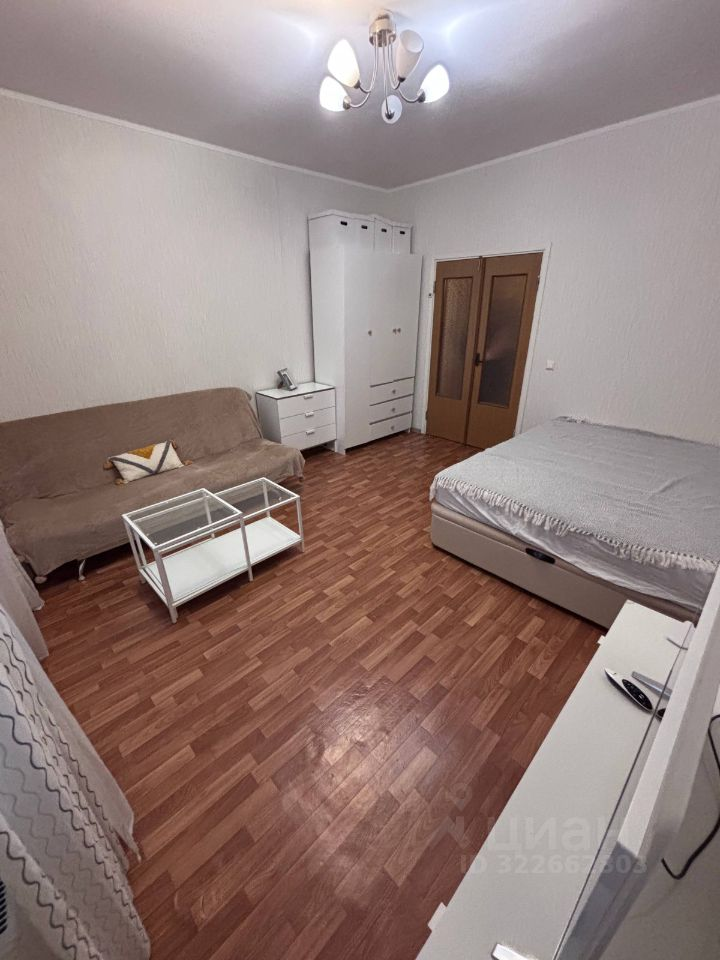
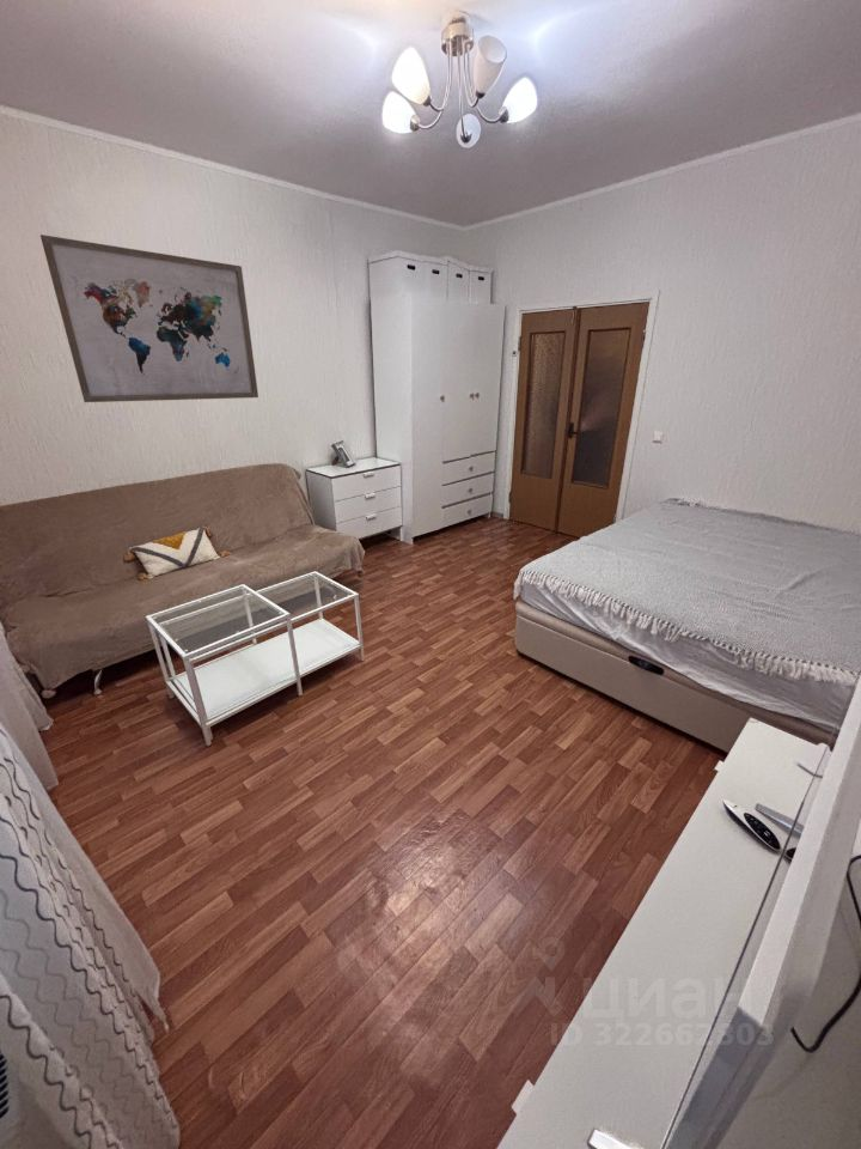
+ wall art [39,233,259,403]
